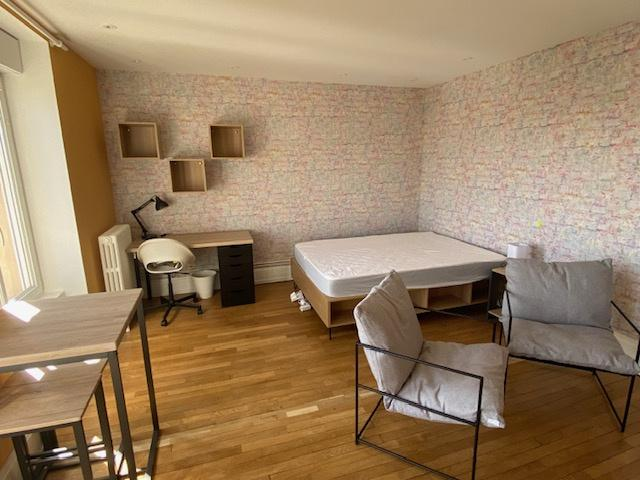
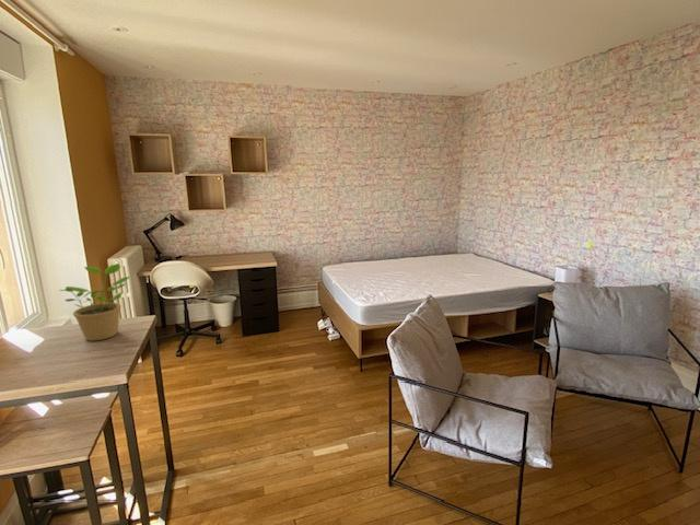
+ potted plant [58,262,130,341]
